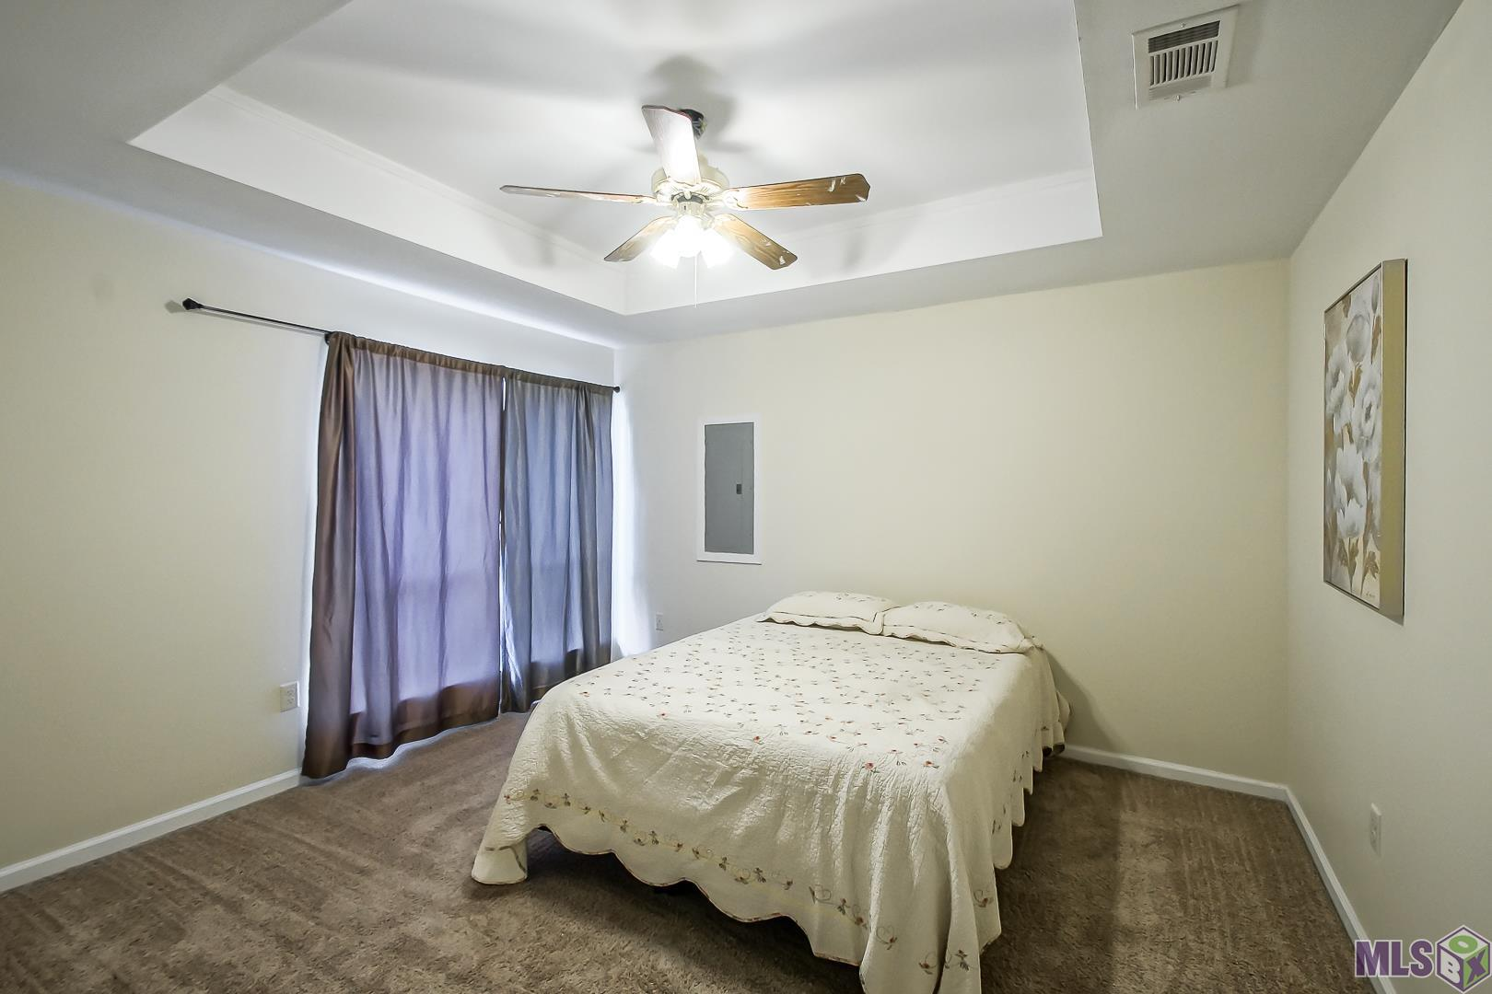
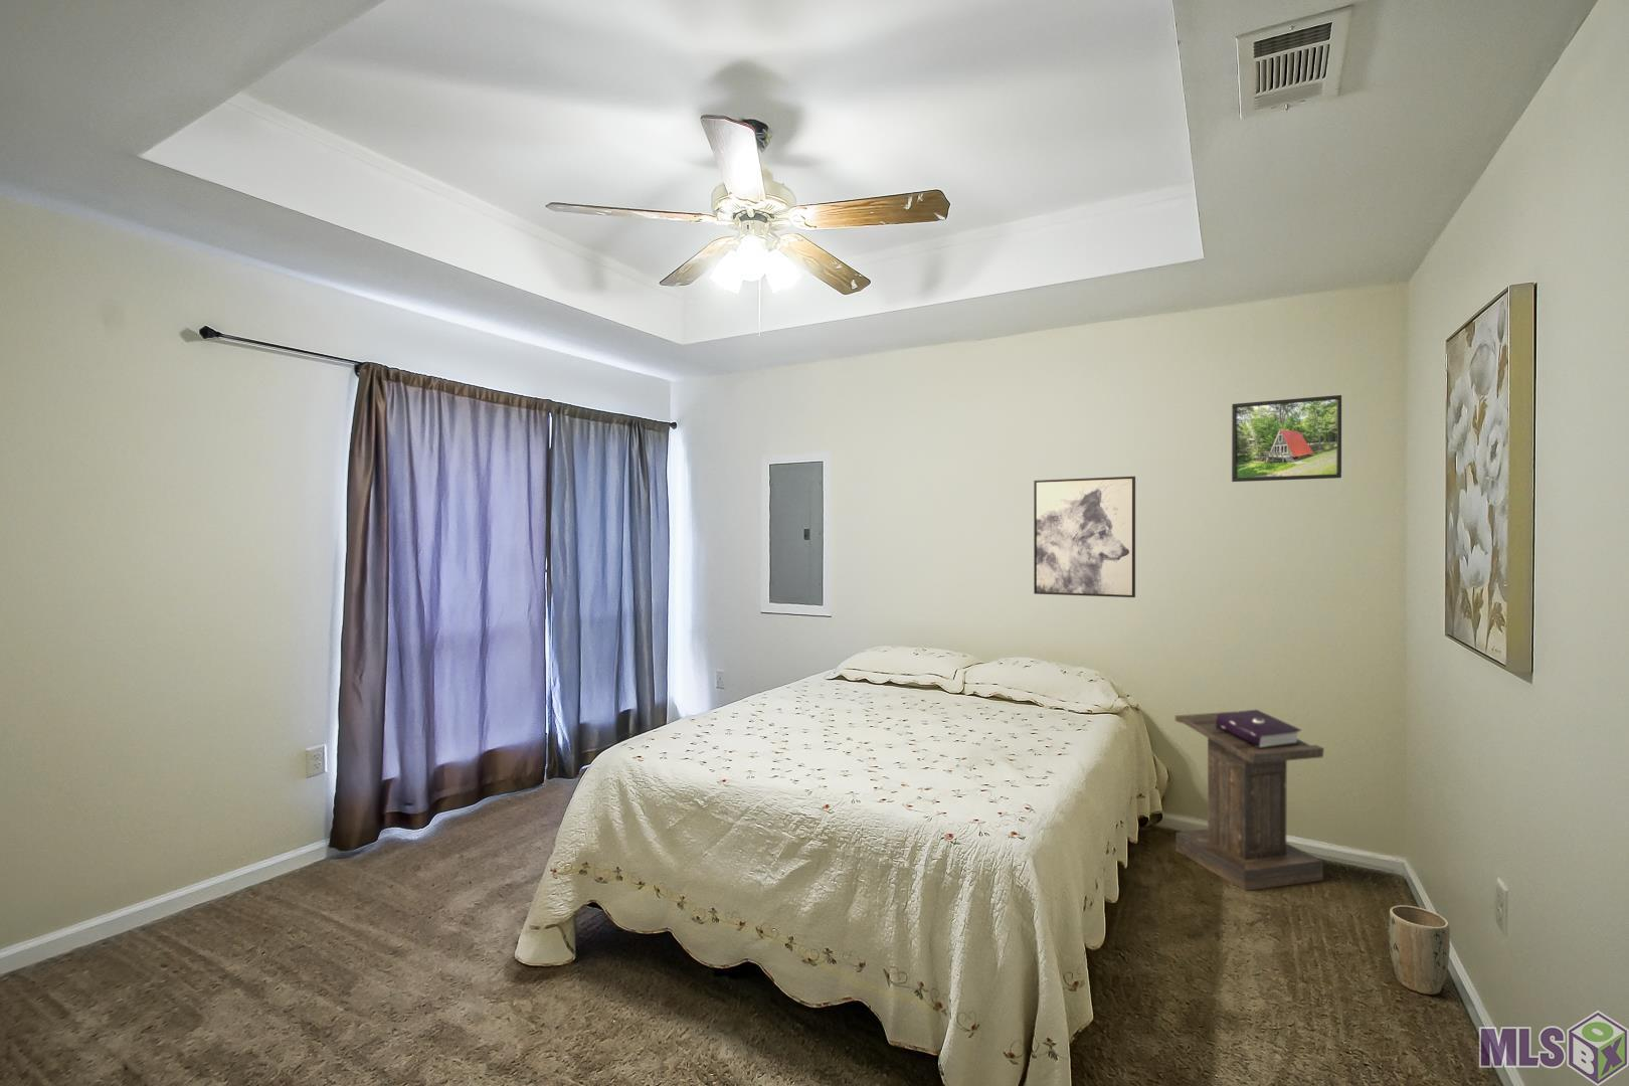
+ plant pot [1388,905,1451,995]
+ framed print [1230,394,1343,482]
+ wall art [1033,475,1136,599]
+ lectern [1174,709,1325,892]
